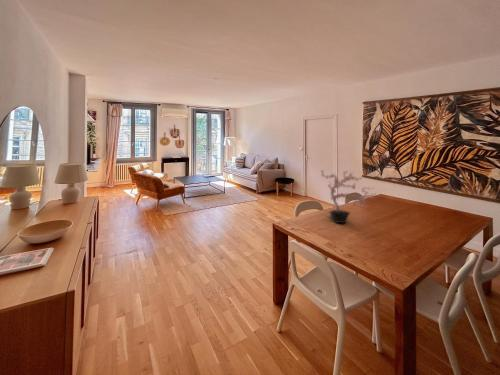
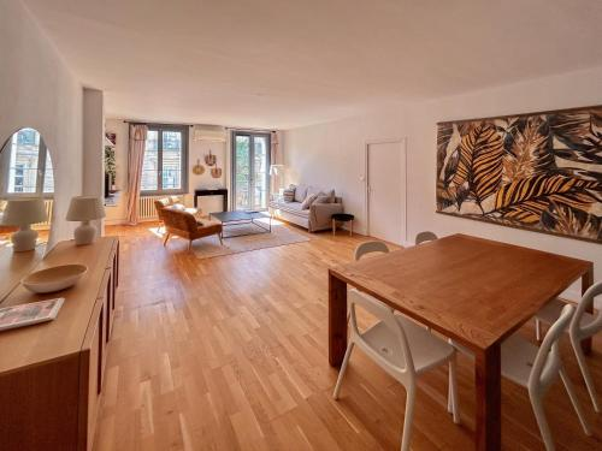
- potted plant [320,169,378,224]
